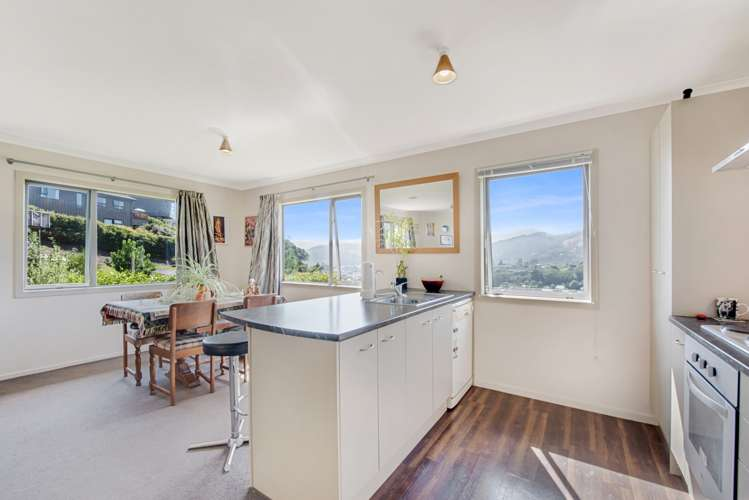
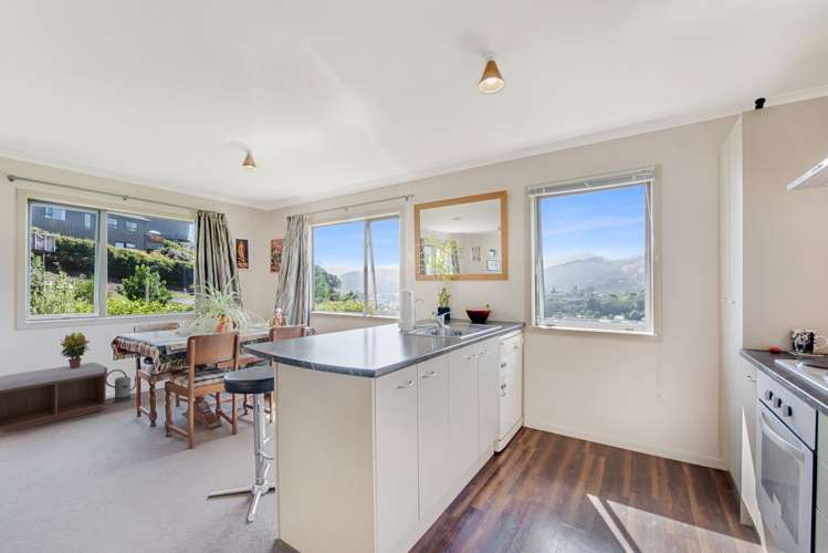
+ watering can [106,368,137,403]
+ bench [0,362,108,435]
+ potted plant [59,331,92,368]
